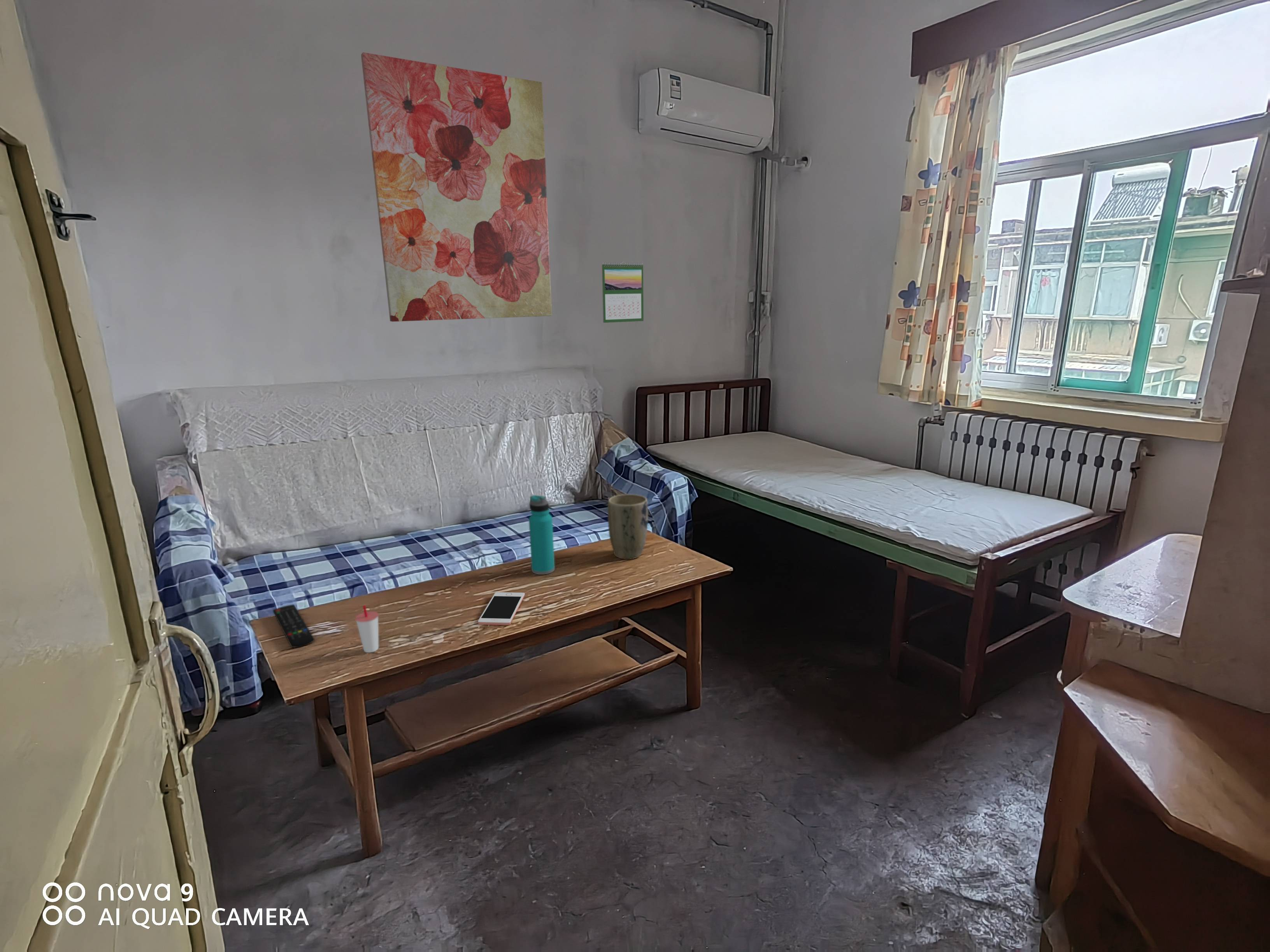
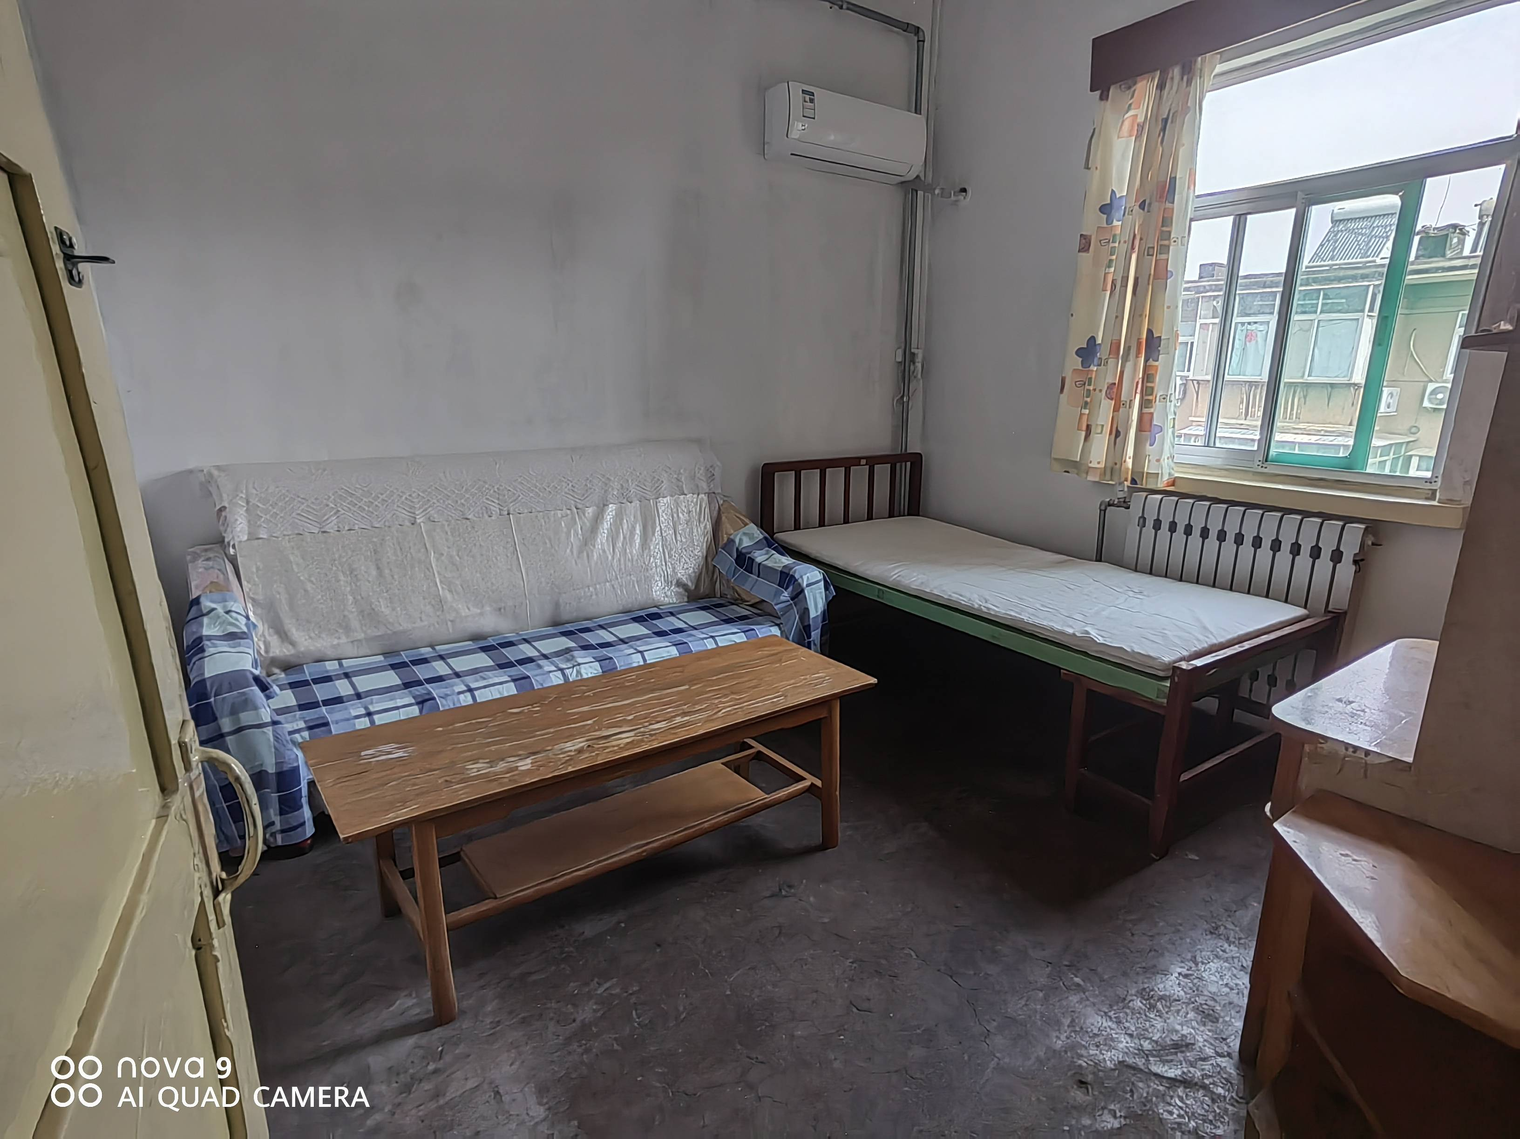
- plant pot [607,493,648,560]
- calendar [602,261,644,323]
- water bottle [528,495,555,575]
- remote control [272,604,315,648]
- cup [354,605,379,653]
- wall art [361,52,553,322]
- cell phone [477,592,525,625]
